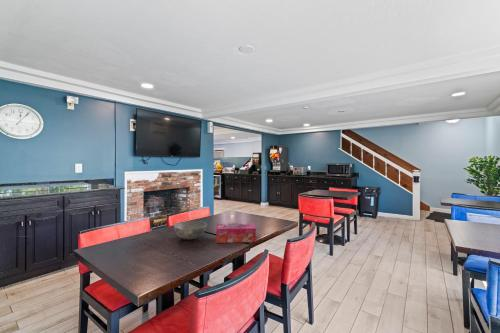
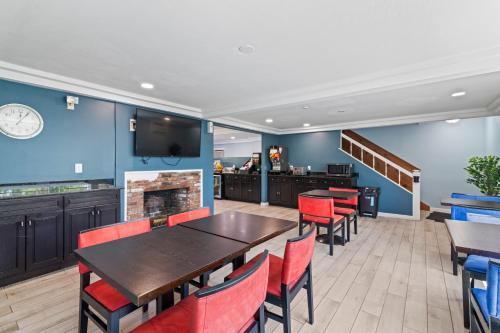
- bowl [173,220,208,241]
- tissue box [215,222,257,244]
